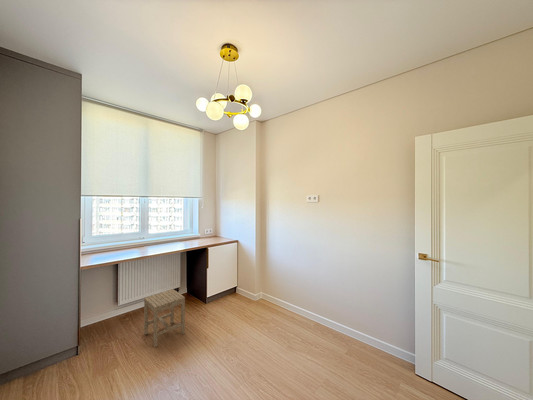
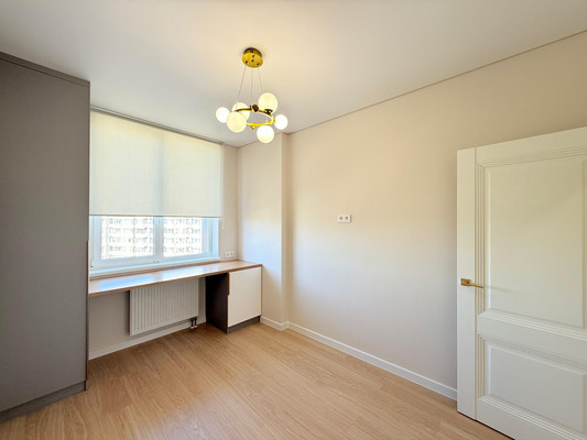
- stool [143,288,186,348]
